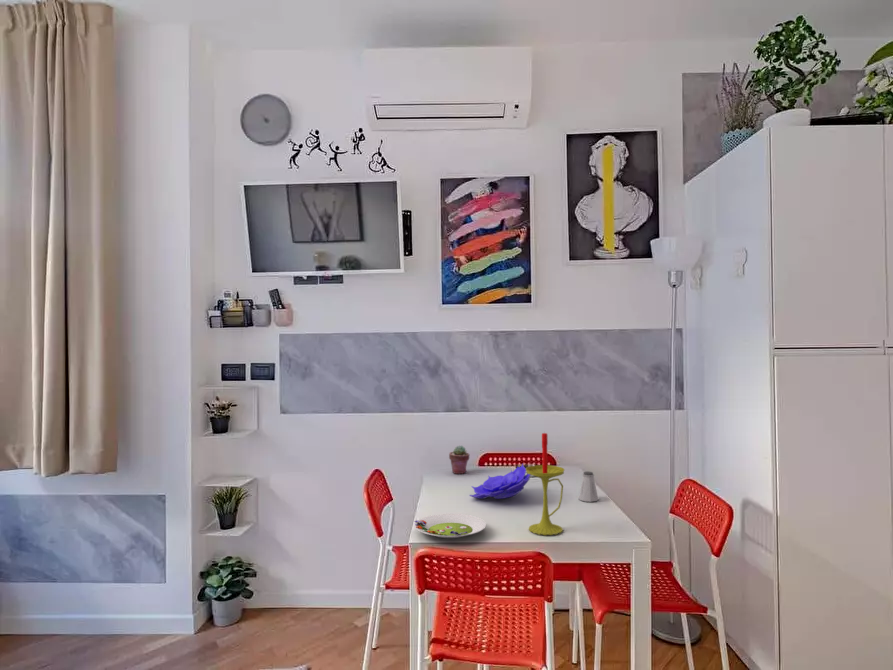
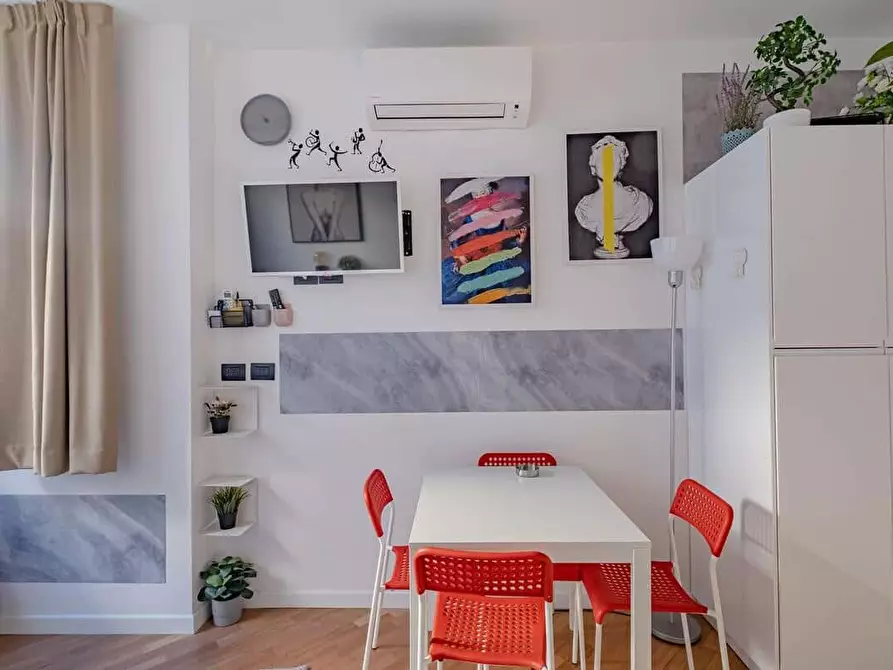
- decorative bowl [469,463,531,500]
- salad plate [413,513,487,539]
- saltshaker [578,470,599,503]
- potted succulent [448,444,470,475]
- candle [525,430,566,536]
